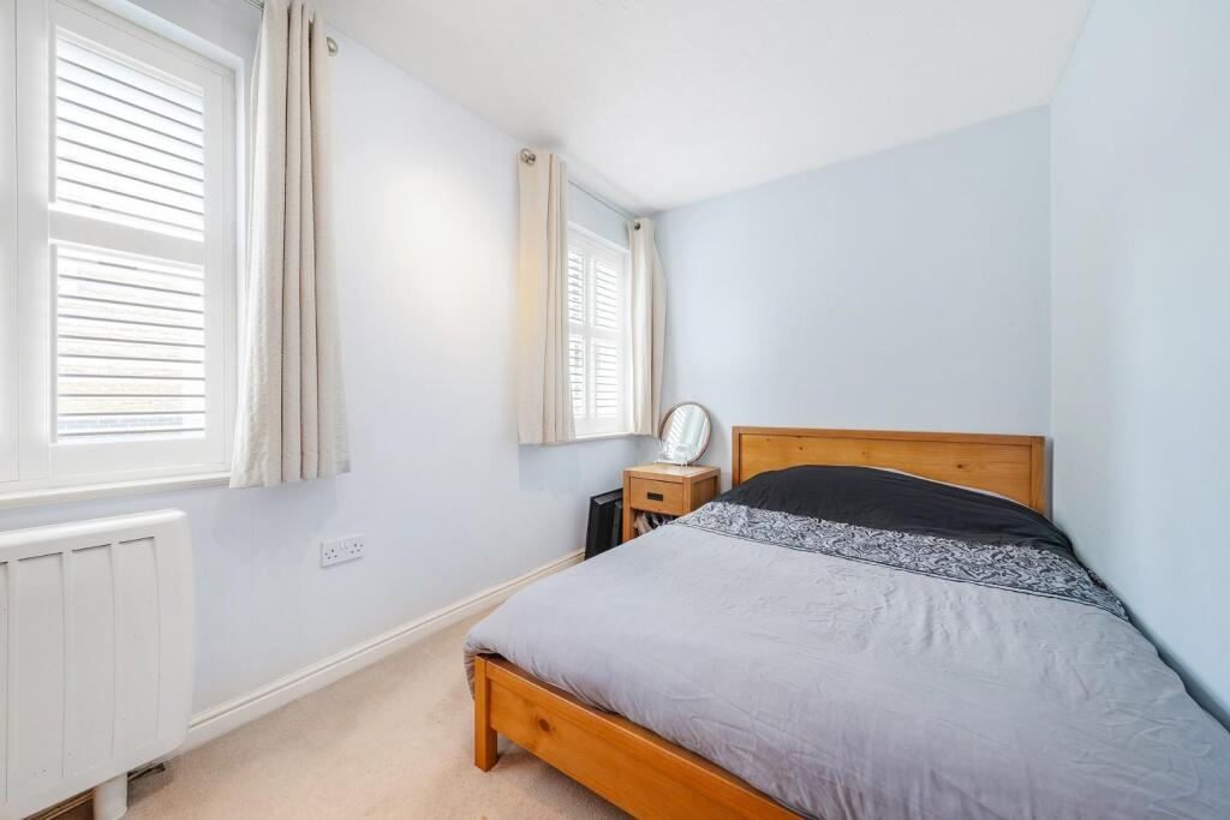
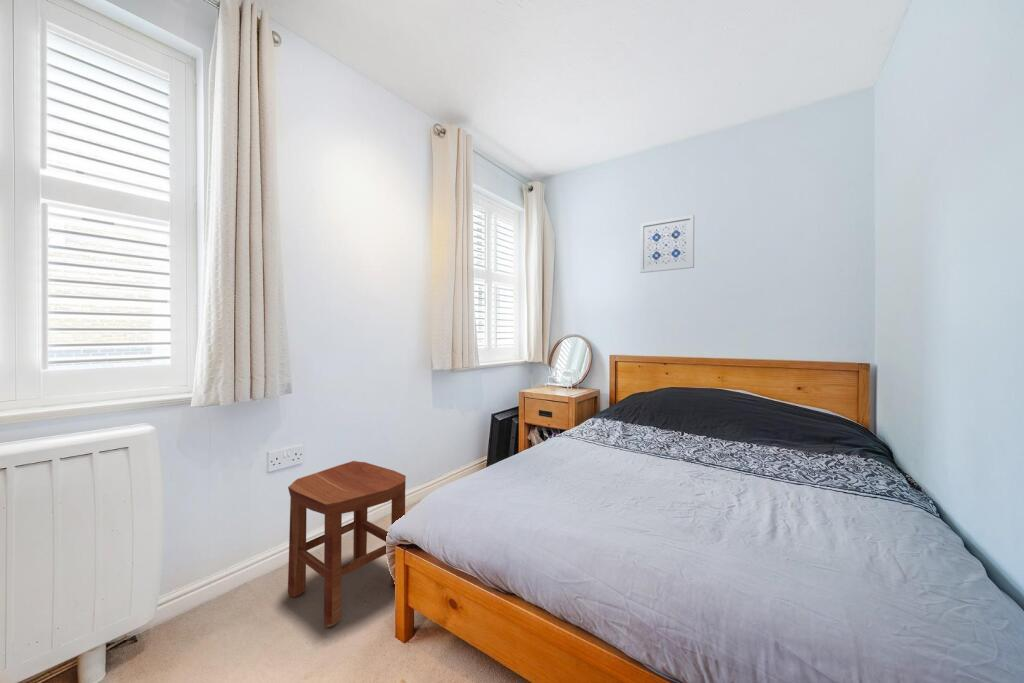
+ stool [287,460,407,628]
+ wall art [639,214,695,274]
